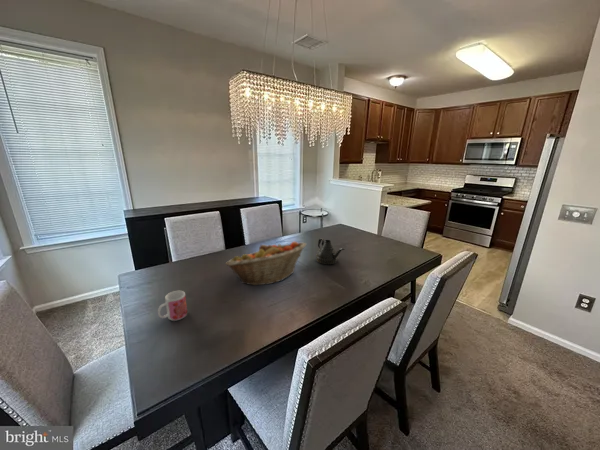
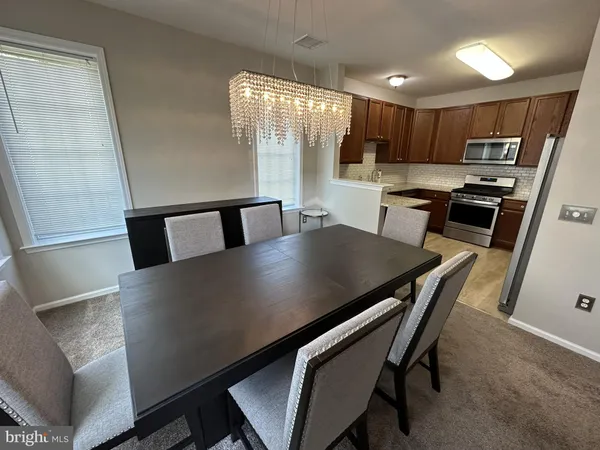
- fruit basket [224,241,307,286]
- teapot [315,237,346,265]
- mug [157,290,188,322]
